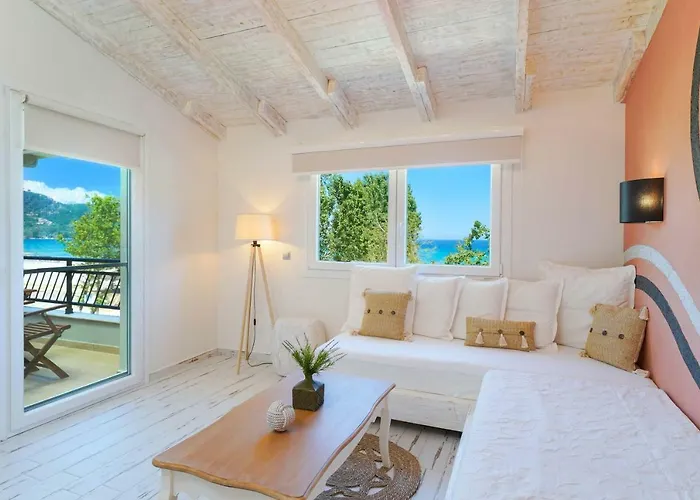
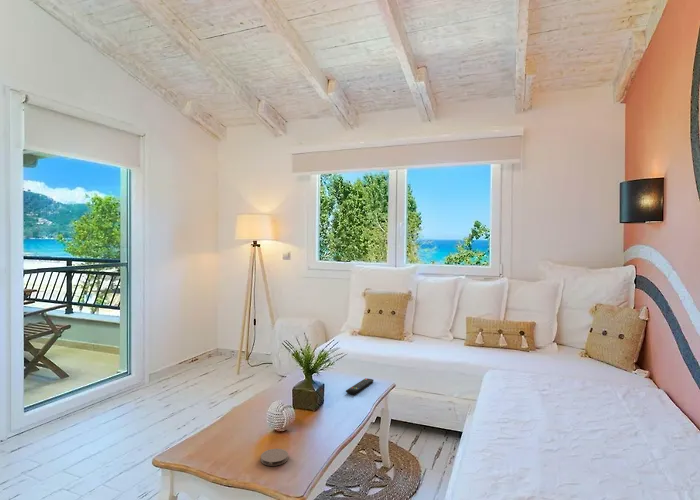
+ remote control [345,377,375,395]
+ coaster [260,448,289,467]
